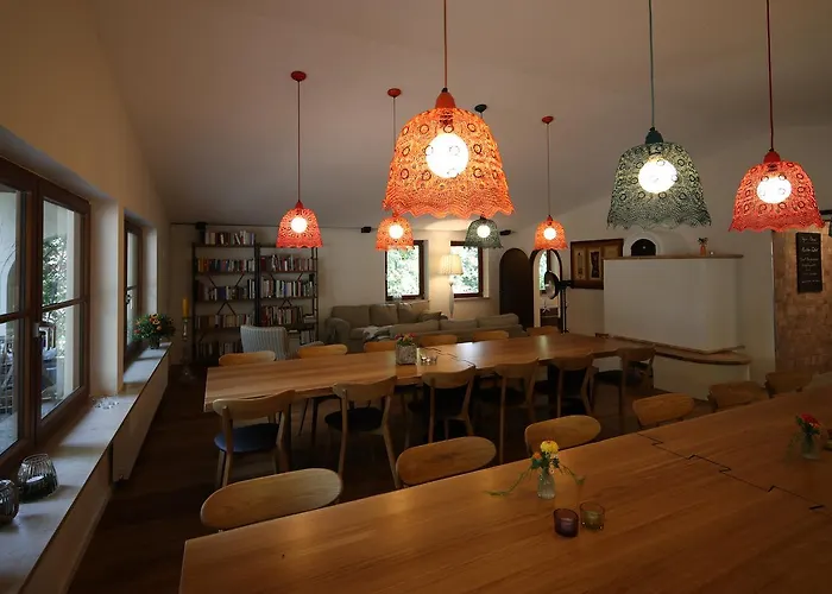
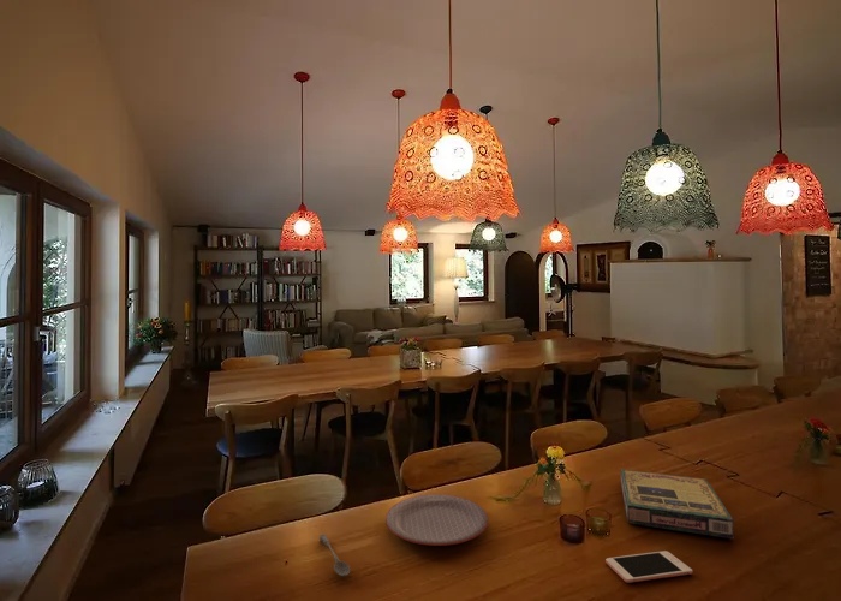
+ cell phone [604,549,694,584]
+ video game box [620,468,735,541]
+ plate [384,493,489,547]
+ soupspoon [318,532,351,577]
